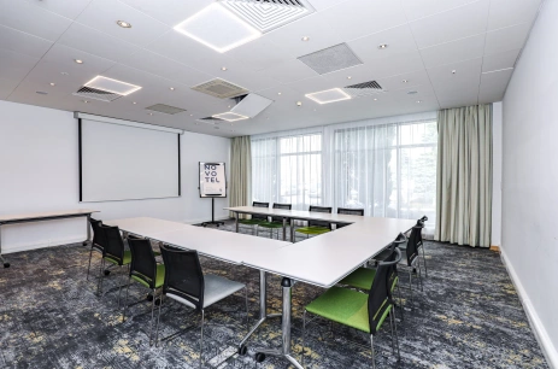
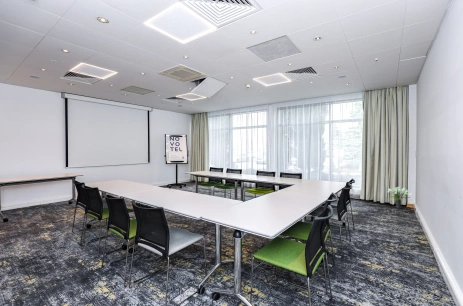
+ potted plant [387,186,413,209]
